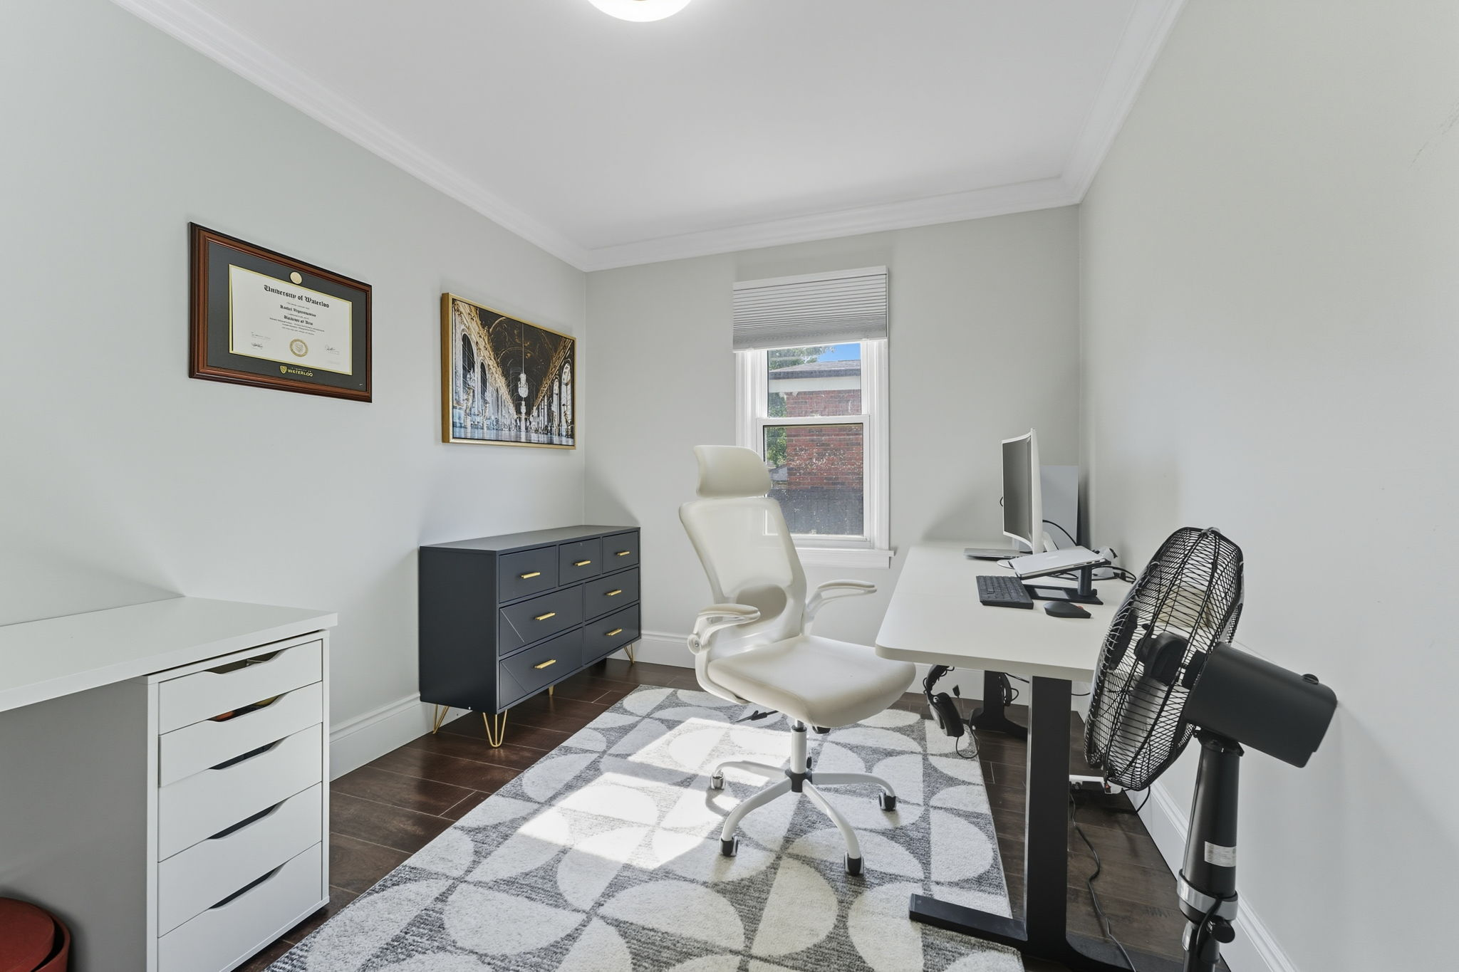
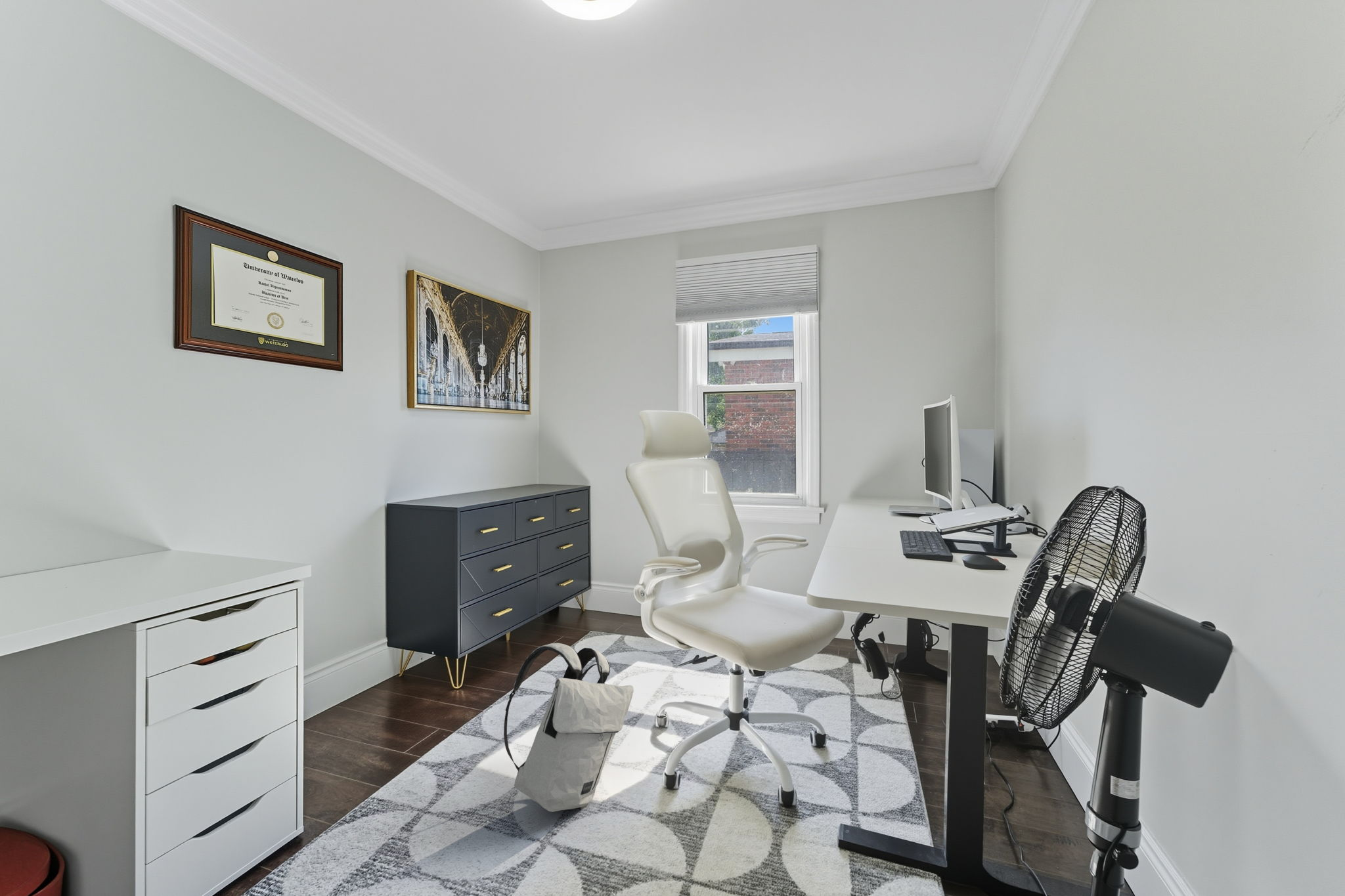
+ backpack [503,643,634,813]
